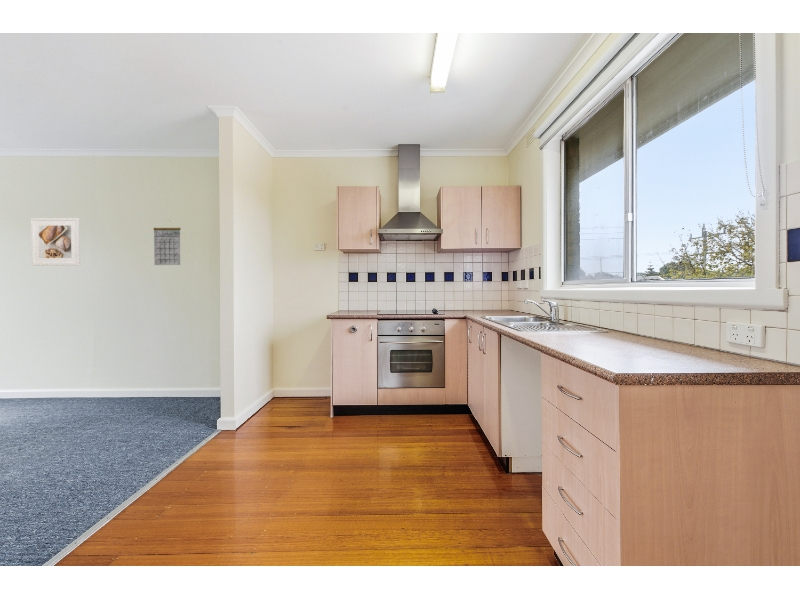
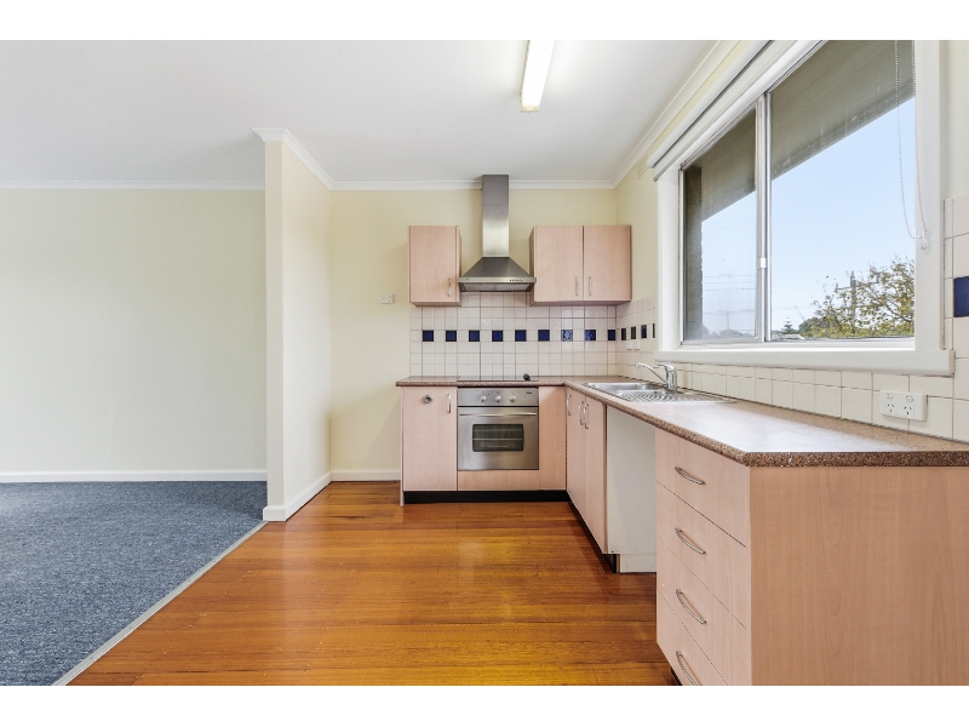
- calendar [152,219,182,266]
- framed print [30,217,81,267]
